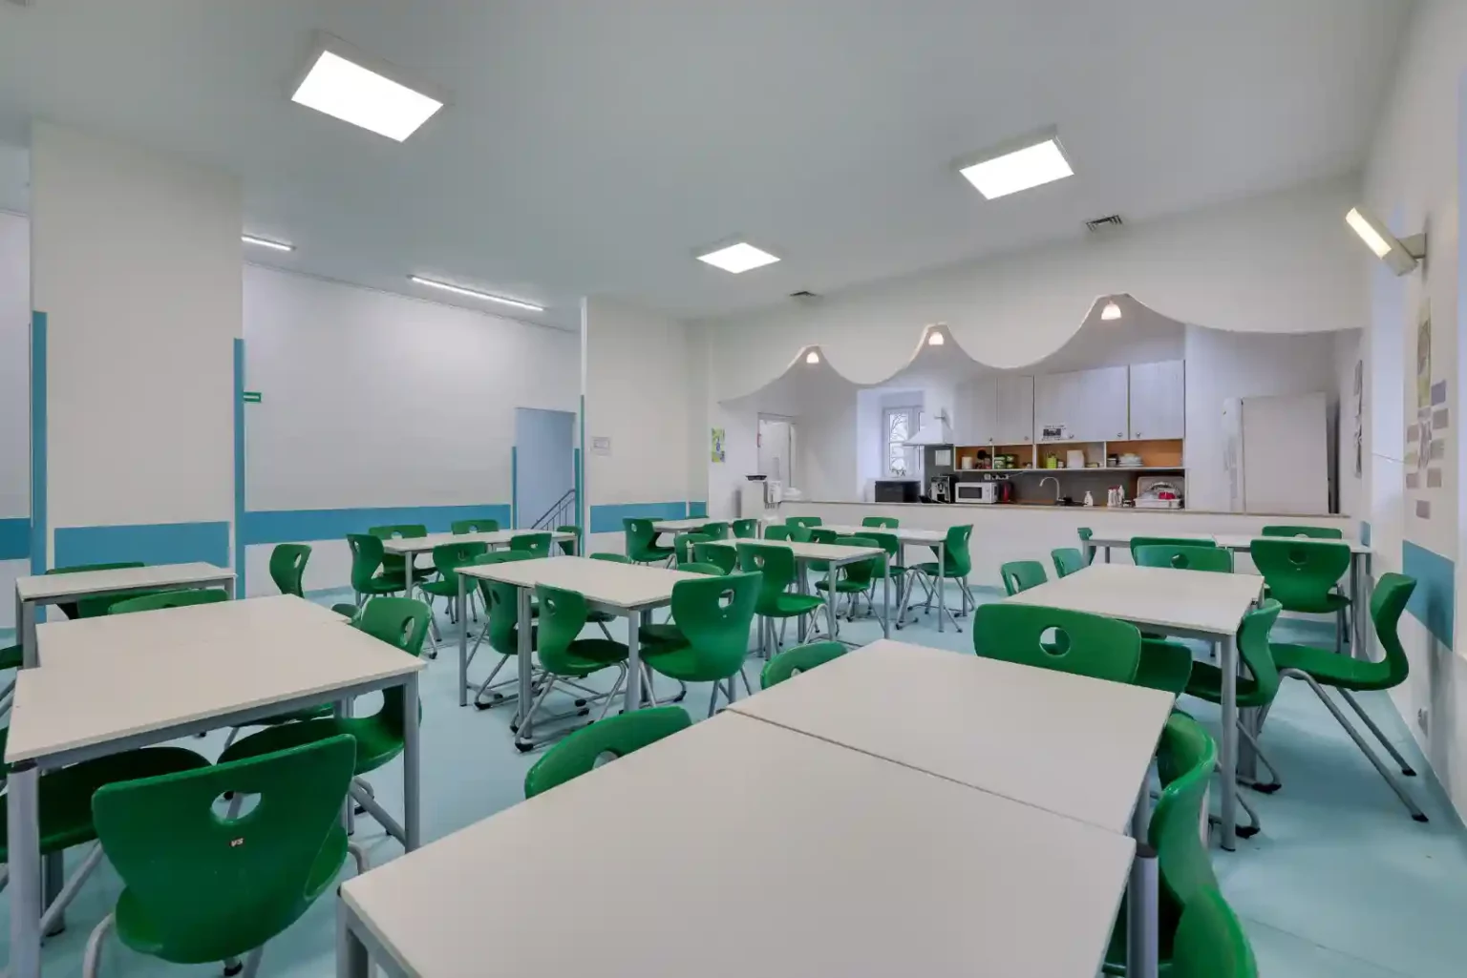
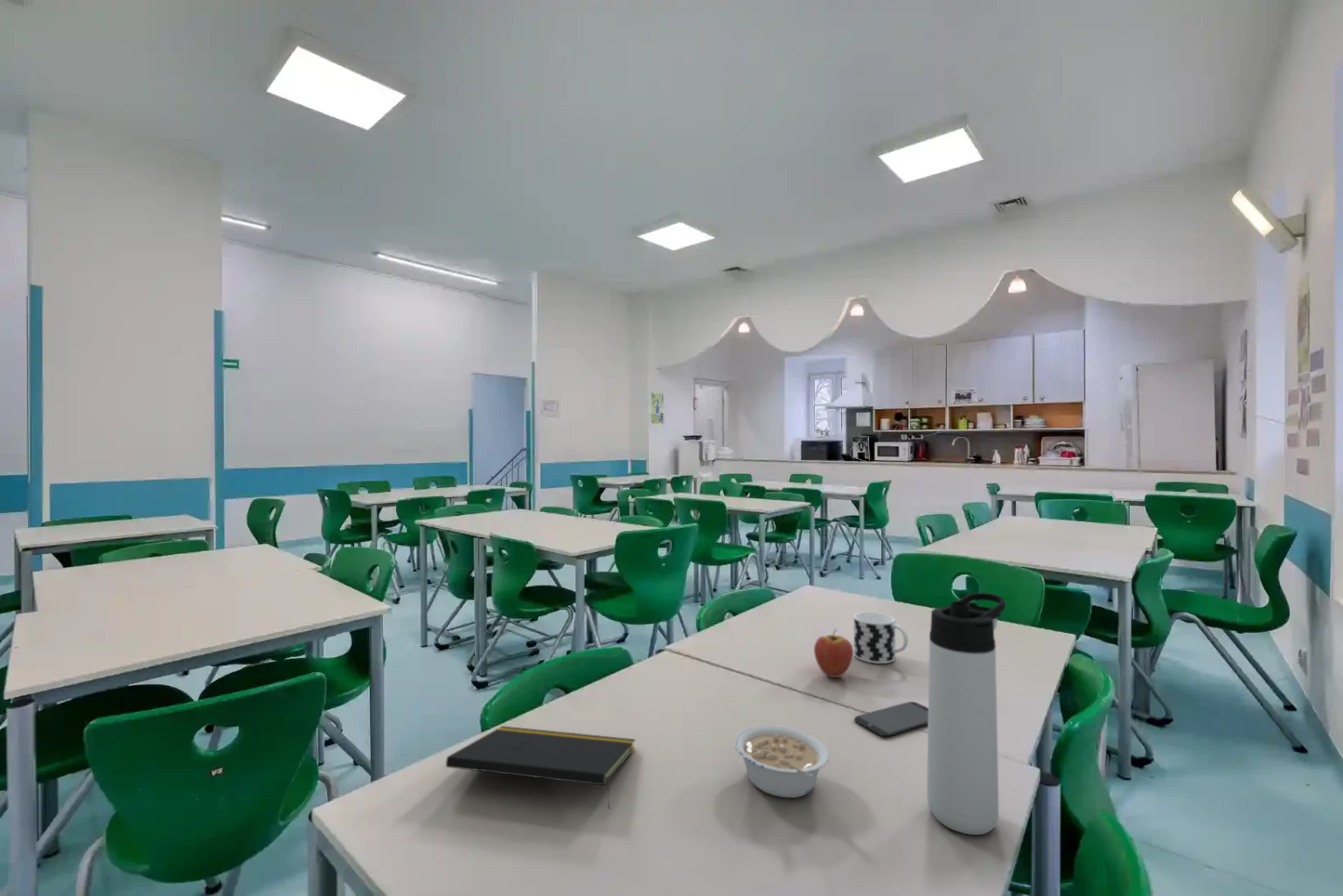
+ smartphone [853,701,929,737]
+ notepad [445,726,637,810]
+ cup [853,611,909,664]
+ thermos bottle [926,592,1006,836]
+ legume [734,725,830,799]
+ fruit [813,629,854,678]
